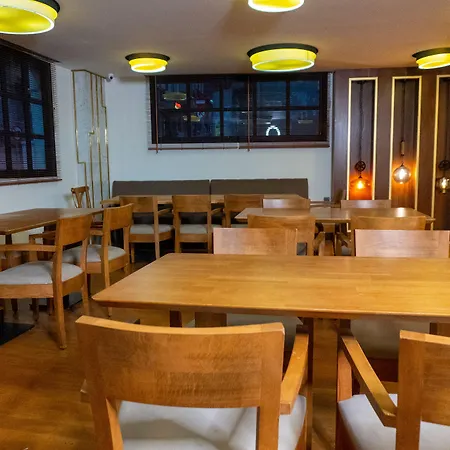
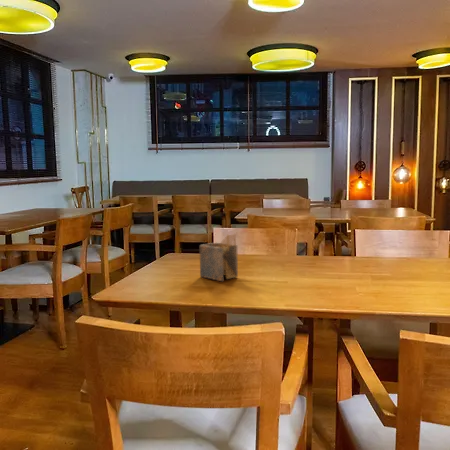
+ napkin holder [199,233,239,282]
